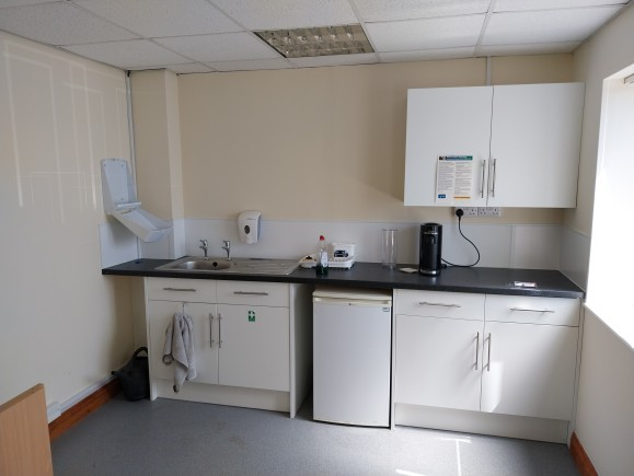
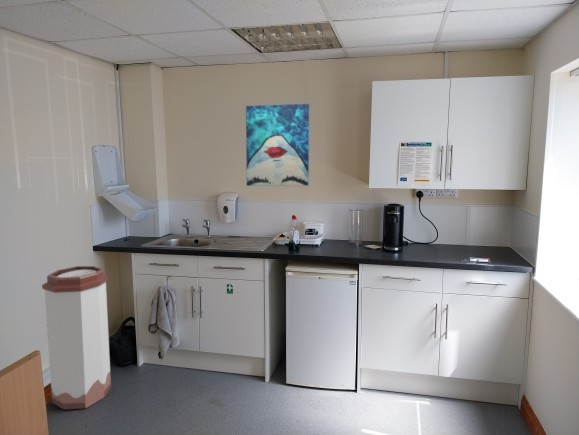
+ trash can [41,265,112,410]
+ wall art [245,103,310,187]
